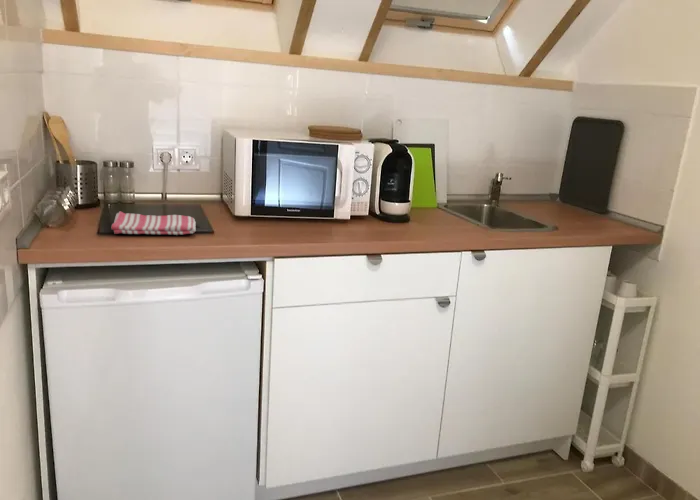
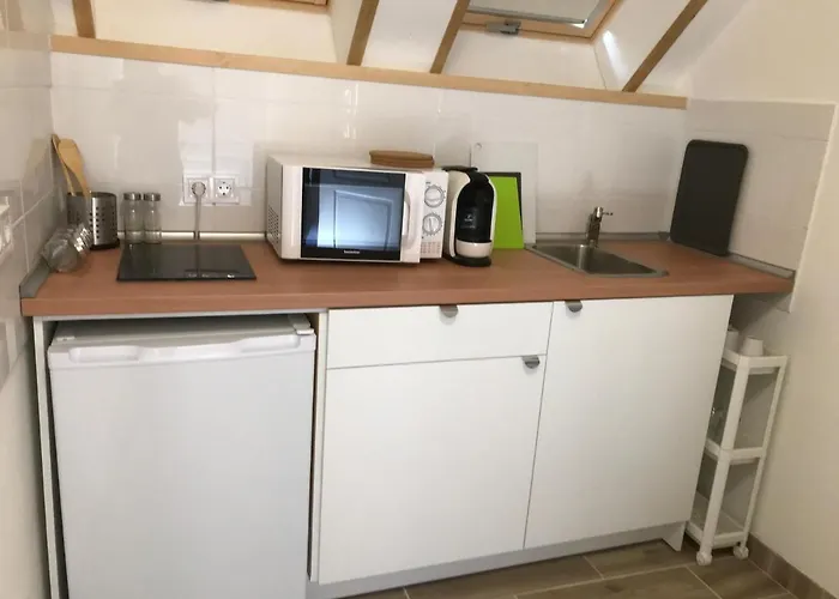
- dish towel [110,210,197,236]
